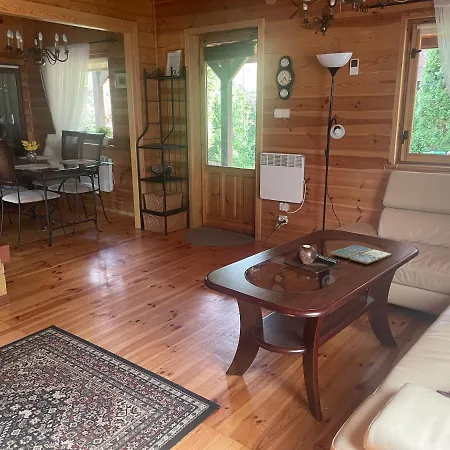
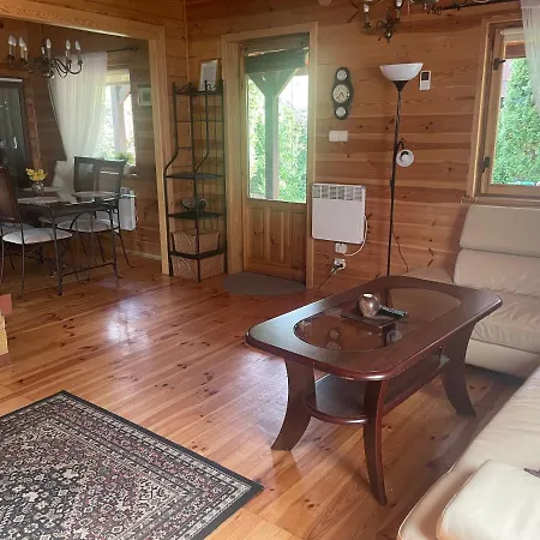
- drink coaster [330,244,392,265]
